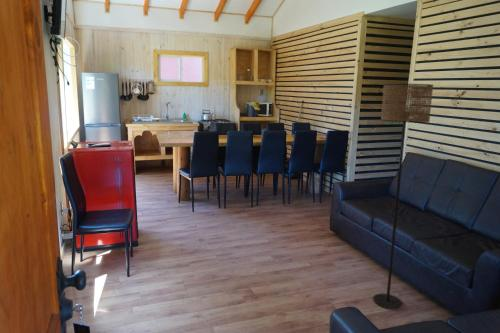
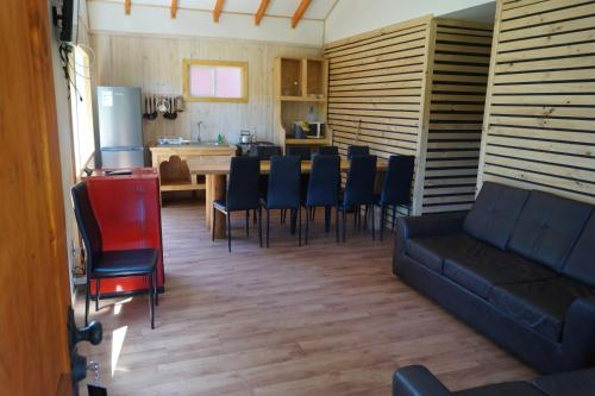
- floor lamp [372,83,434,310]
